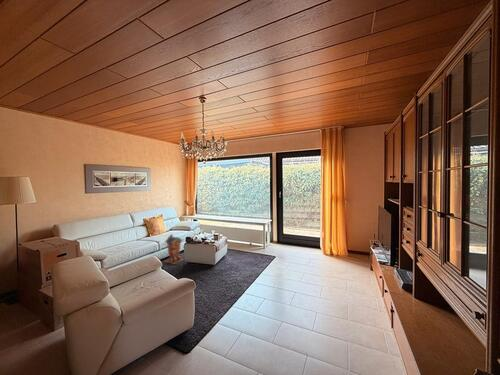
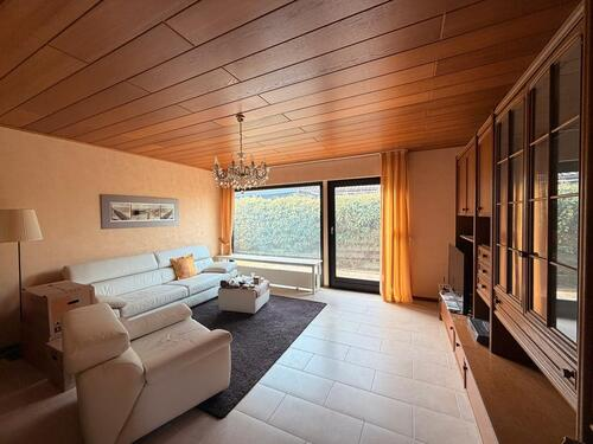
- toy house [162,233,186,265]
